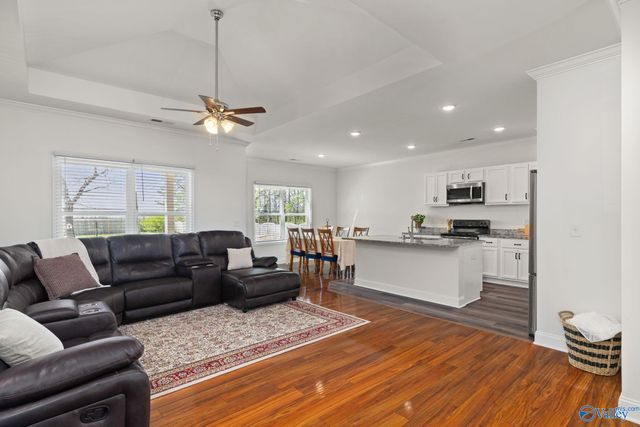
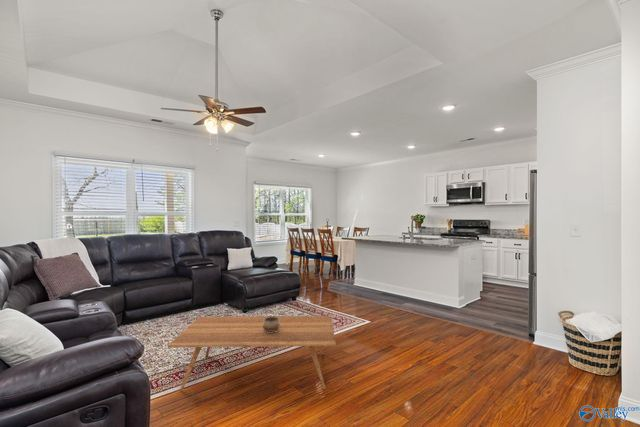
+ decorative bowl [262,317,280,333]
+ coffee table [166,315,337,392]
